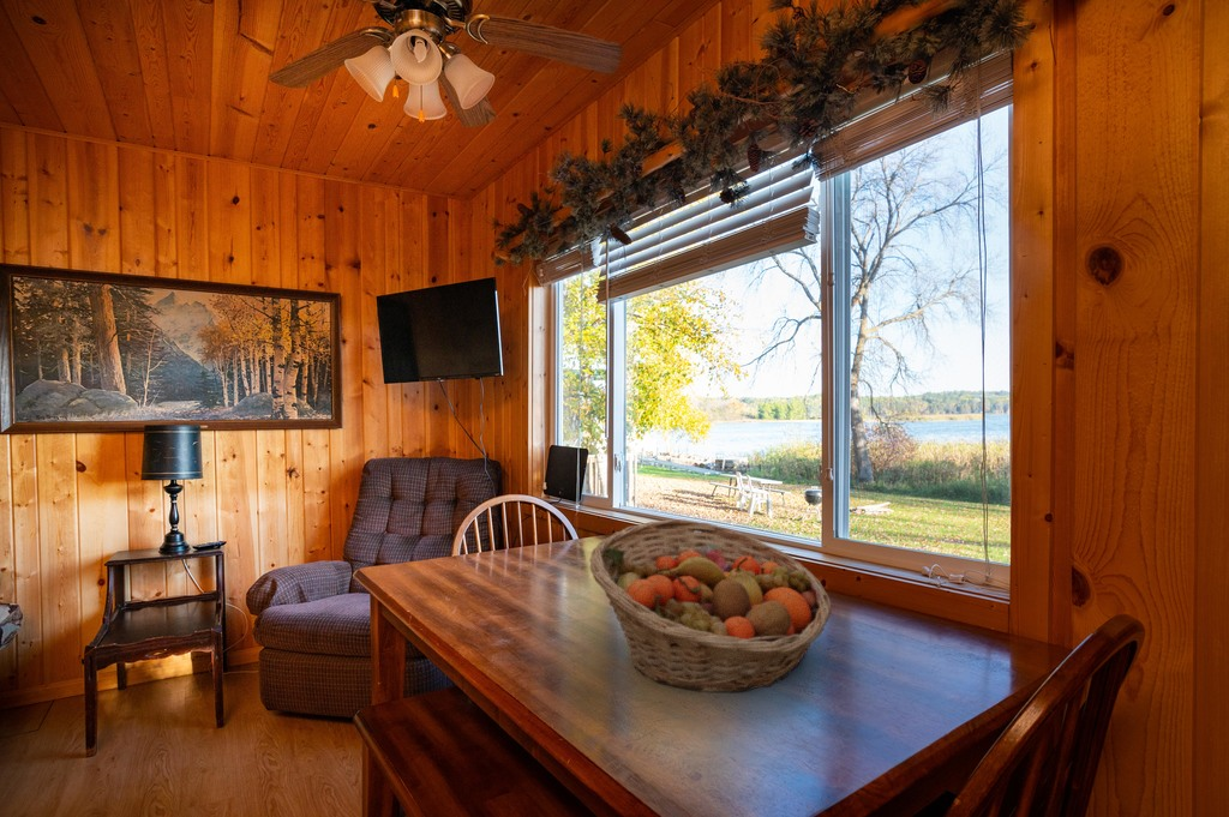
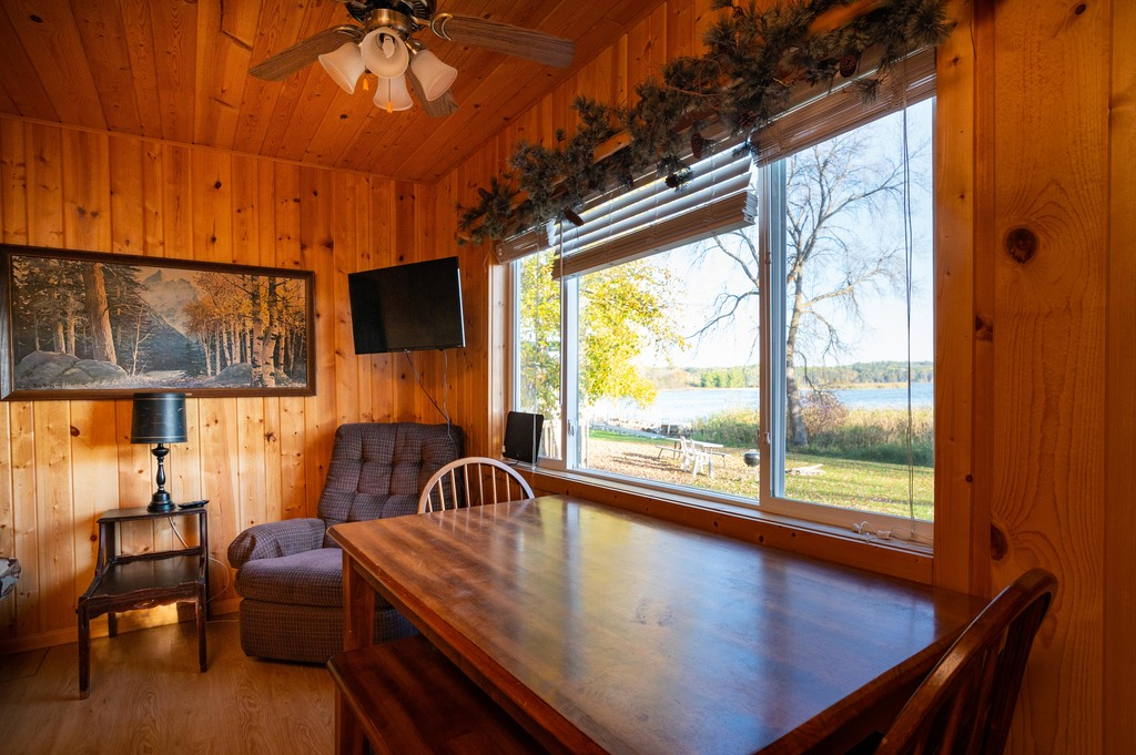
- fruit basket [588,518,833,695]
